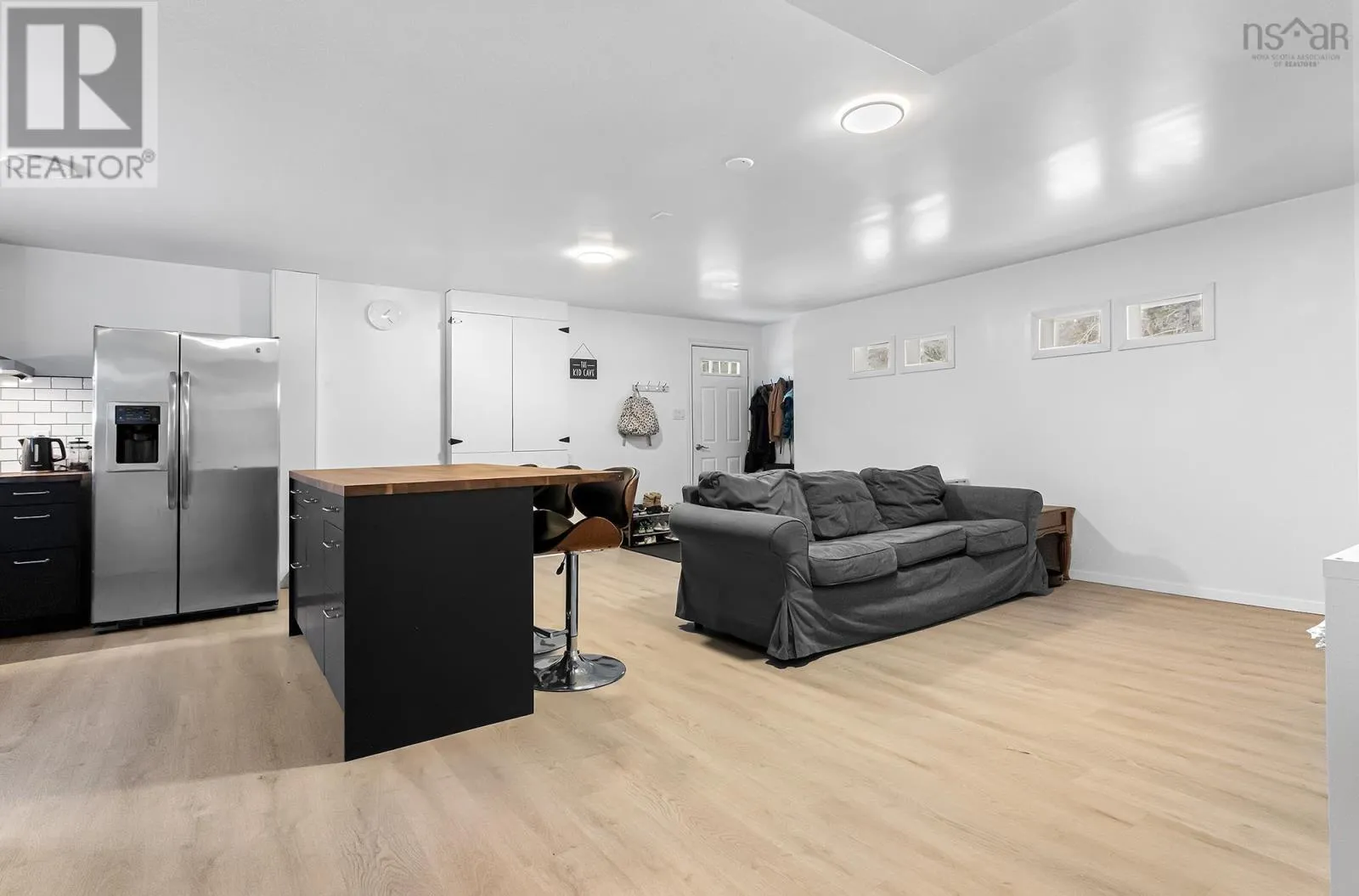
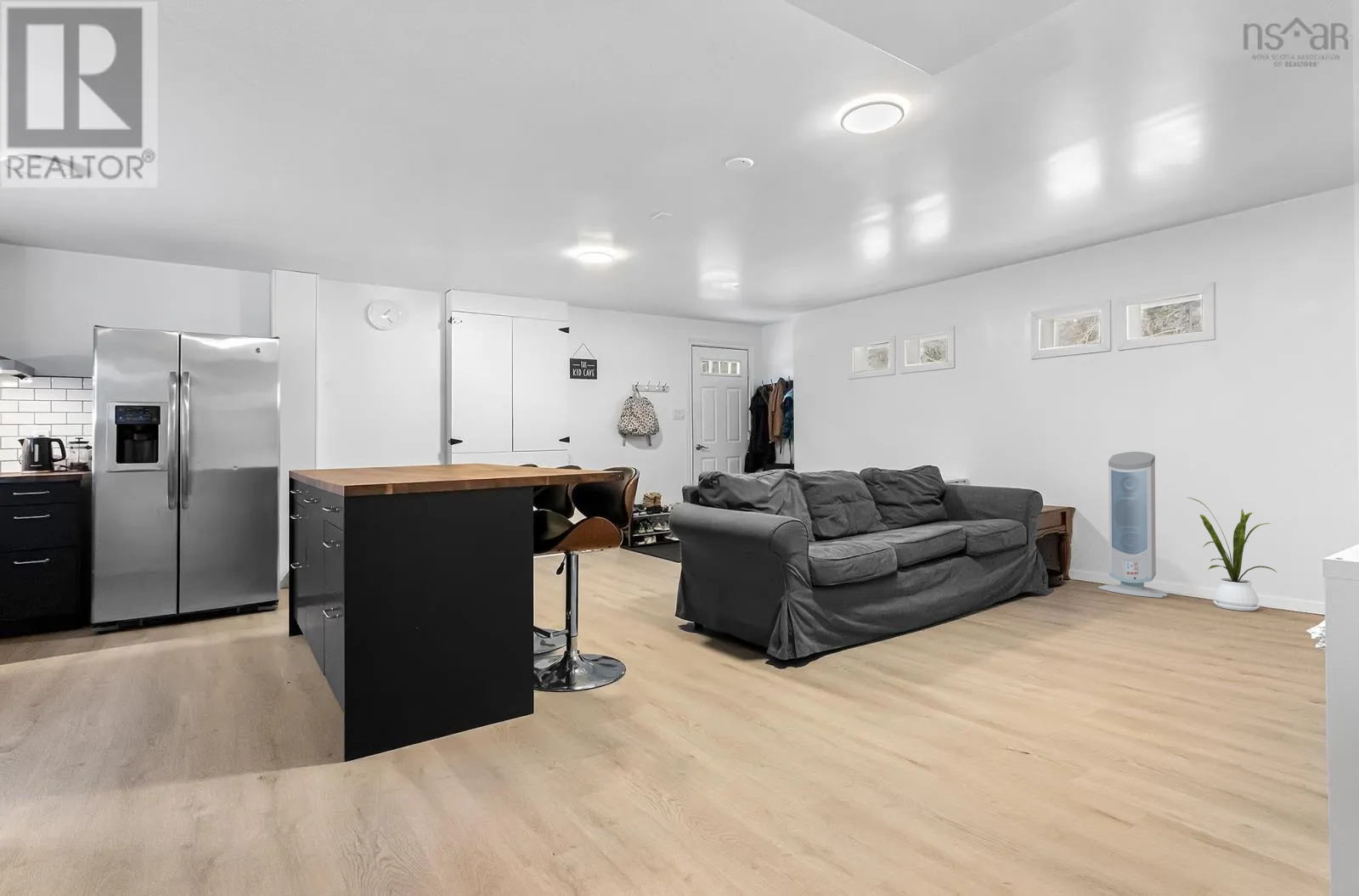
+ air purifier [1097,451,1169,599]
+ house plant [1185,497,1277,611]
